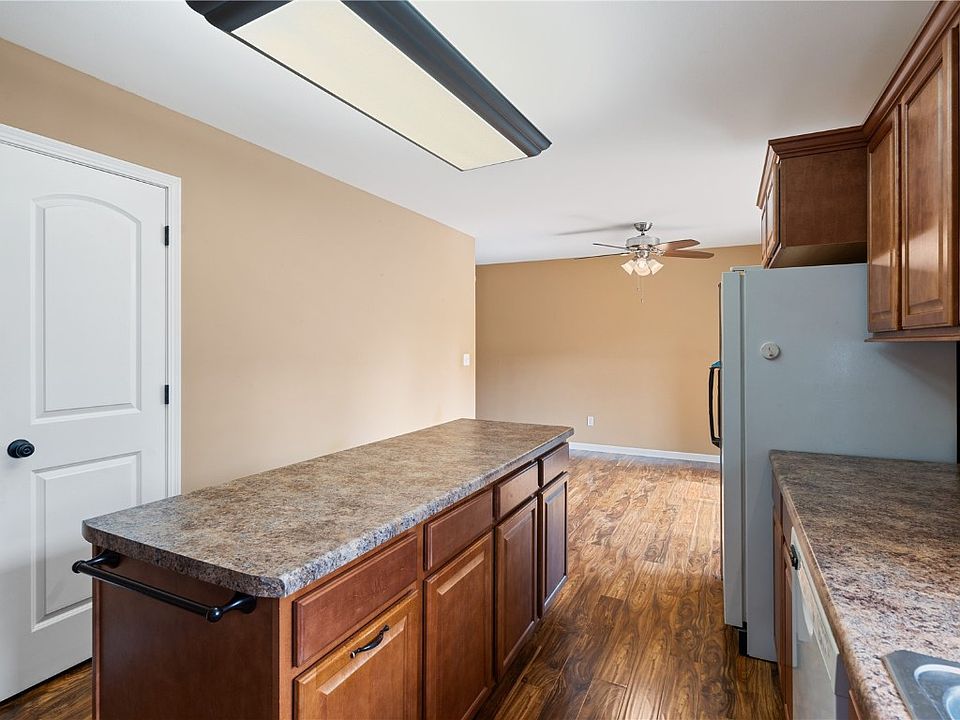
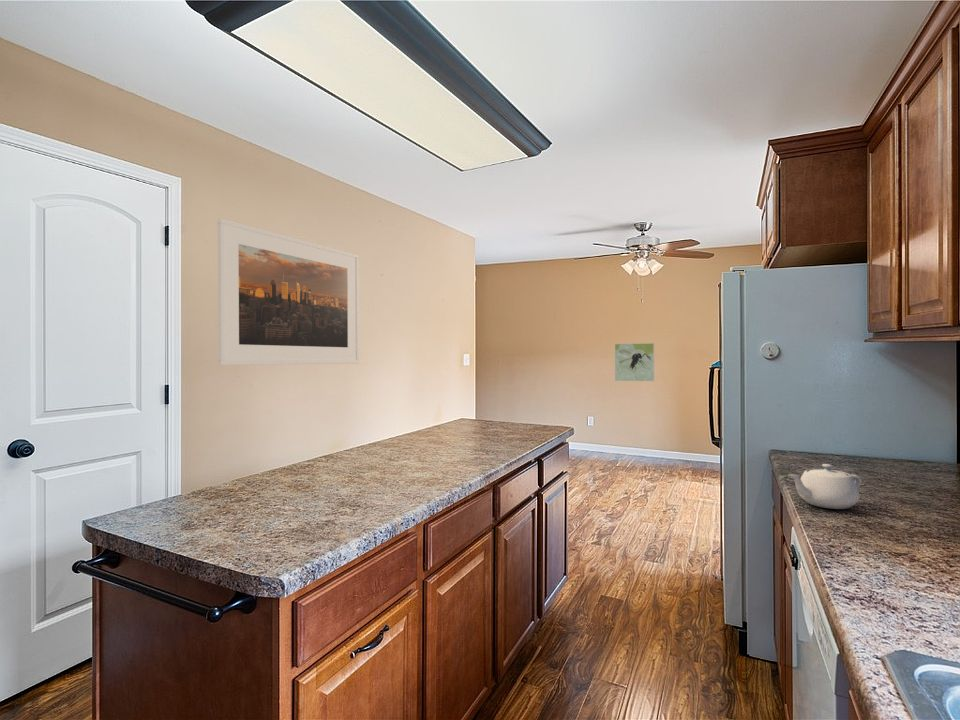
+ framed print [614,342,655,382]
+ teapot [789,463,862,510]
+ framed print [217,218,360,366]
